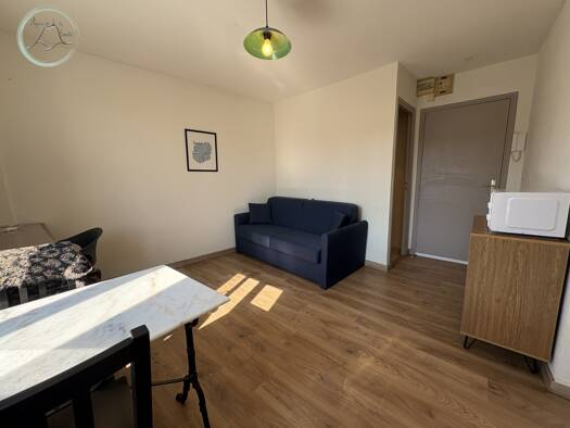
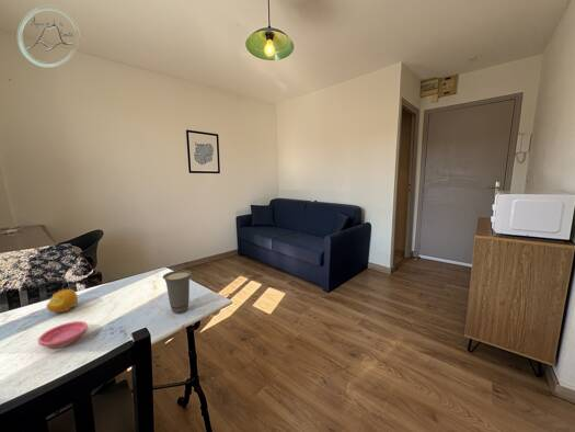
+ saucer [37,320,89,350]
+ cup [162,269,193,315]
+ fruit [45,288,79,314]
